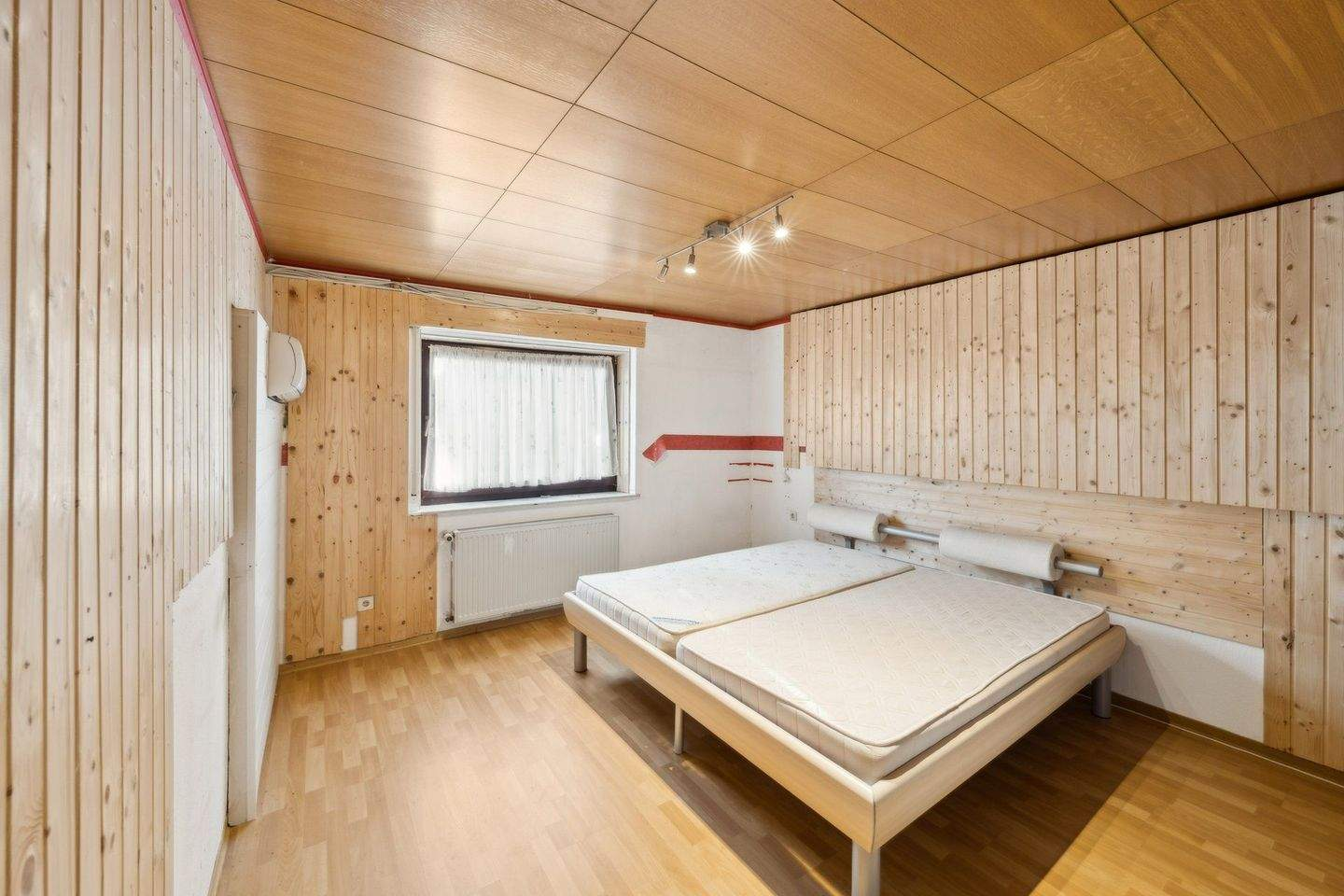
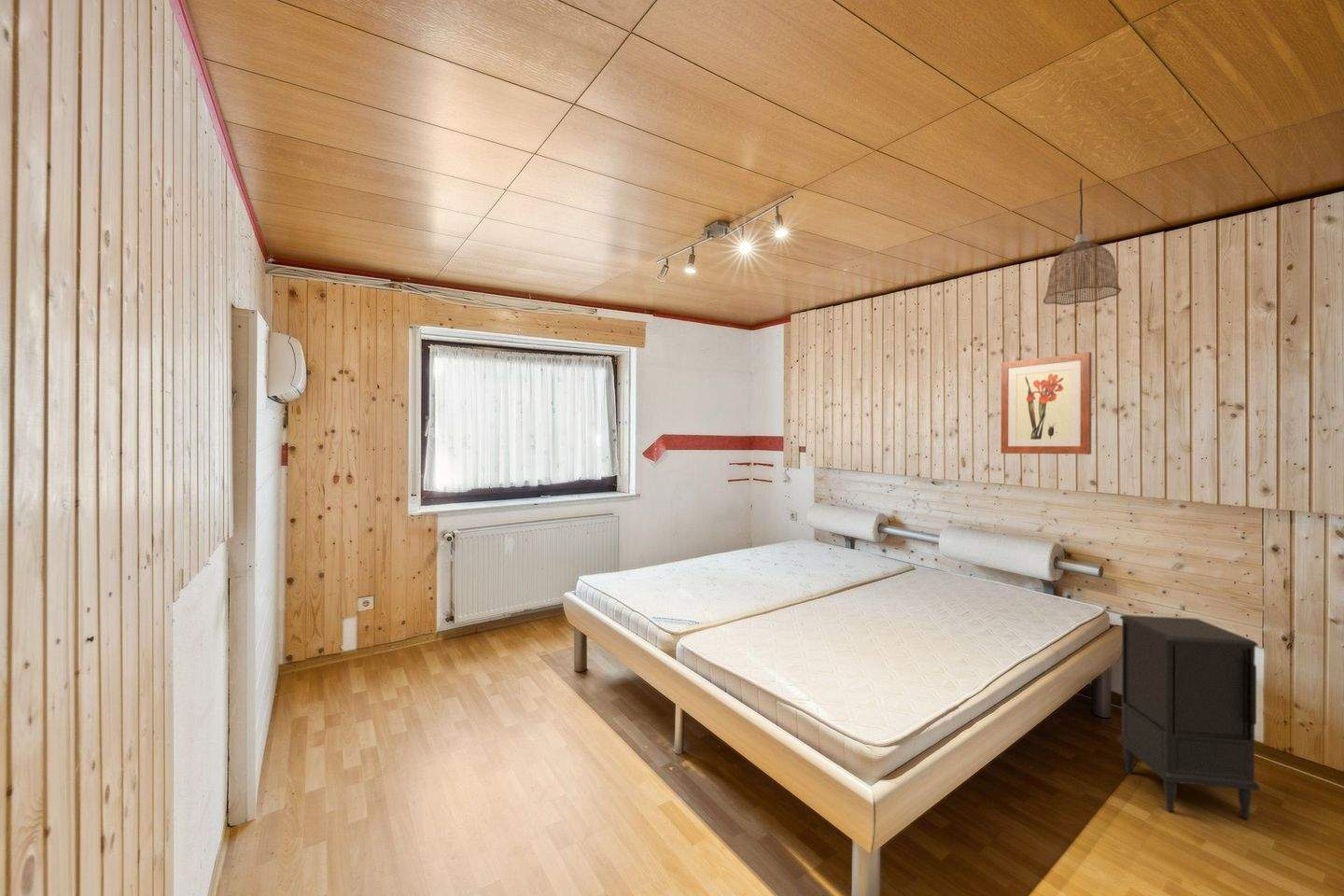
+ wall art [1000,351,1093,455]
+ pendant lamp [1043,178,1123,306]
+ nightstand [1116,614,1261,819]
